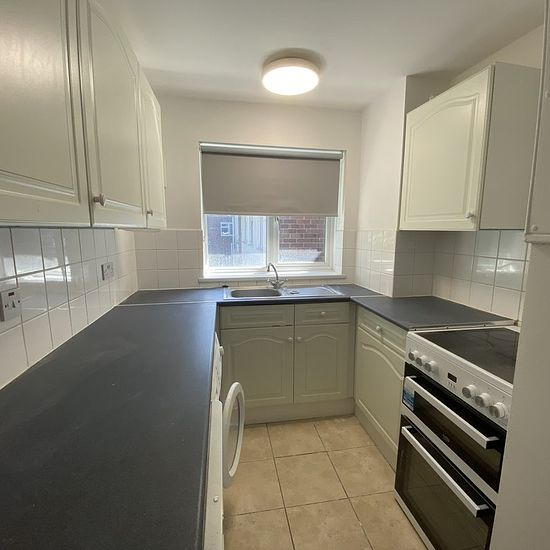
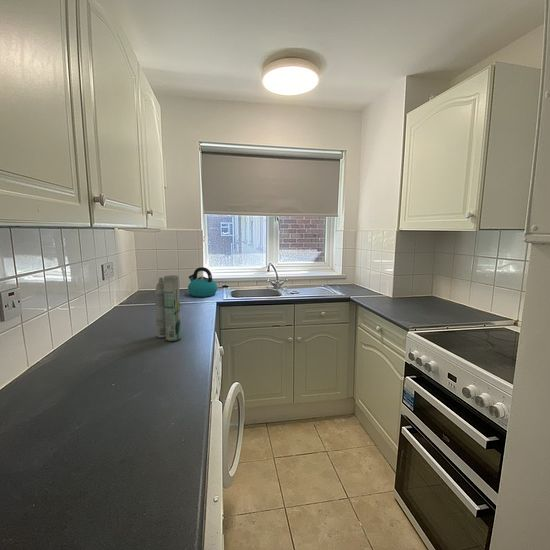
+ kettle [187,266,219,298]
+ aerosol can [154,274,182,342]
